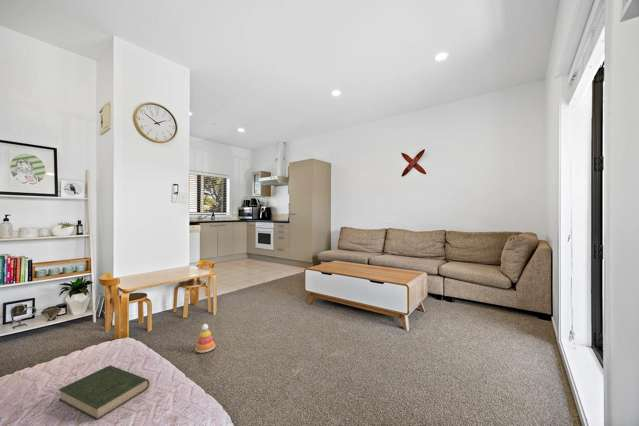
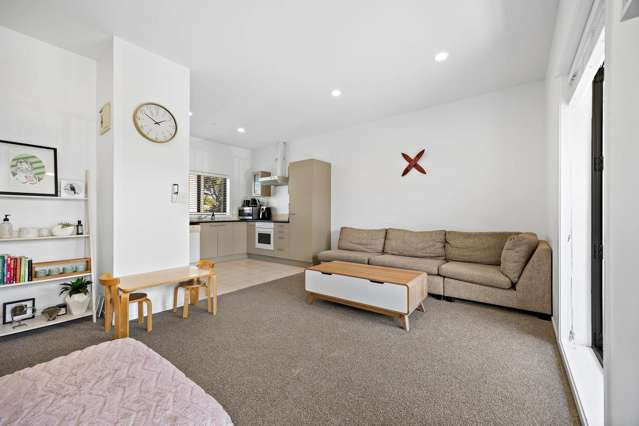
- book [58,364,150,421]
- stacking toy [194,323,216,354]
